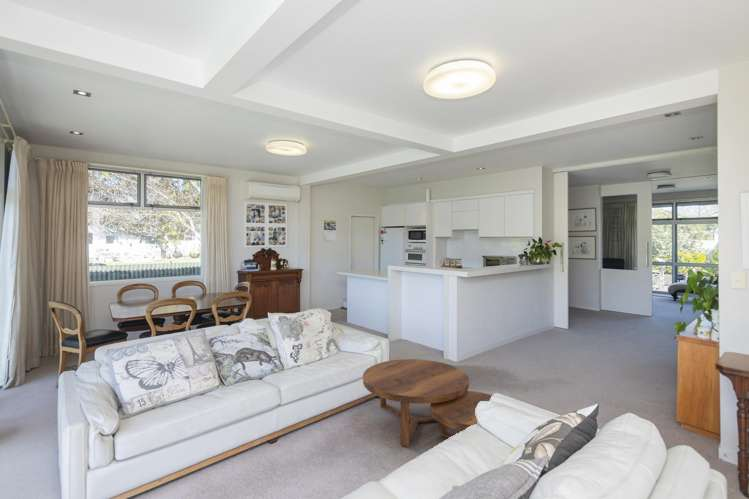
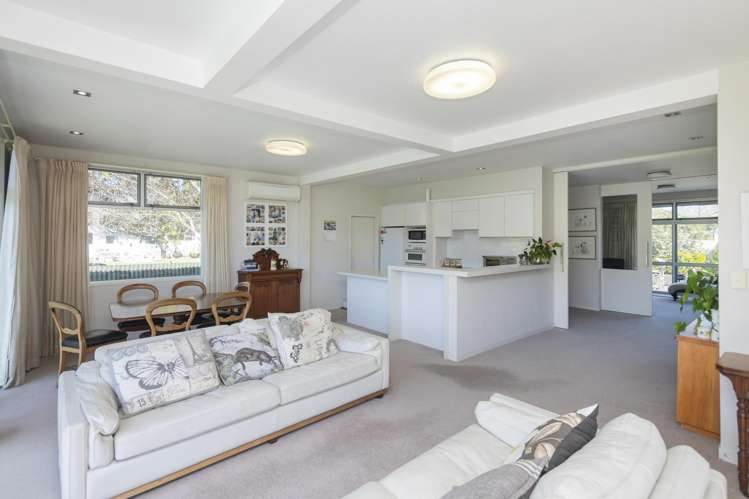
- coffee table [362,358,493,448]
